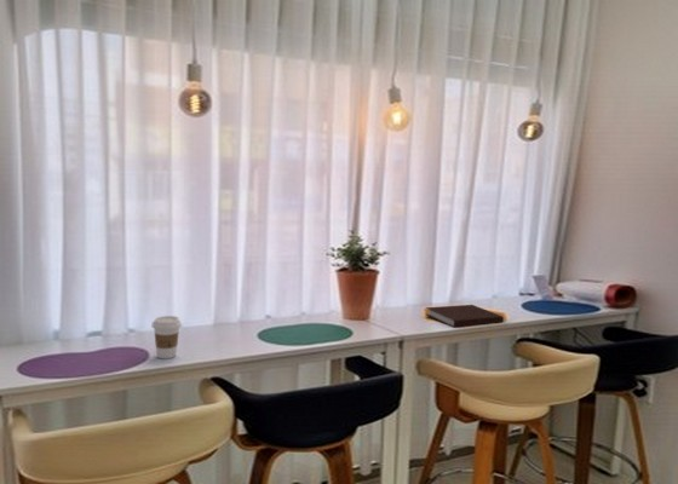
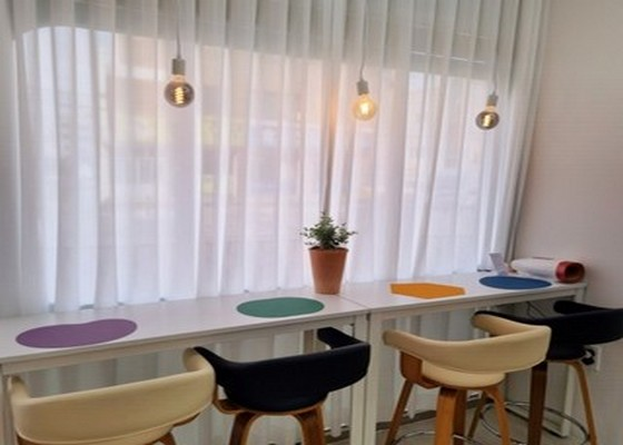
- coffee cup [151,315,183,359]
- notebook [424,304,505,328]
